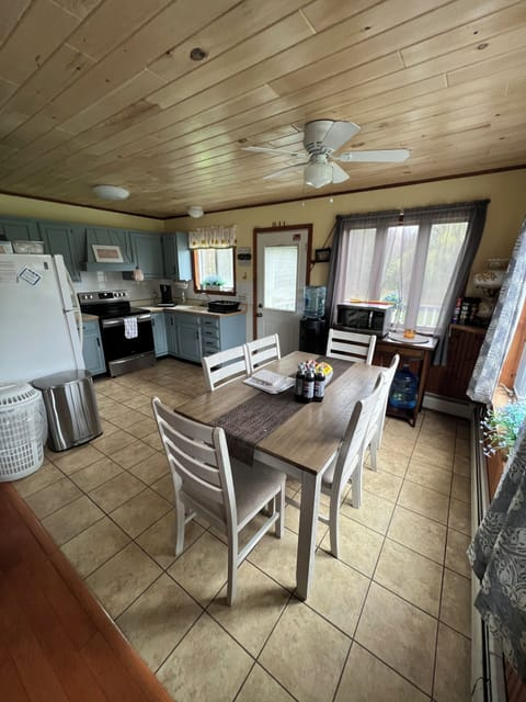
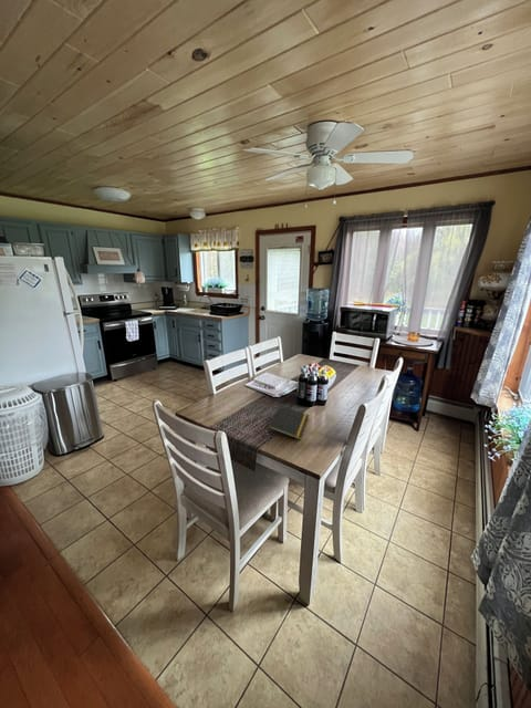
+ notepad [267,404,310,441]
